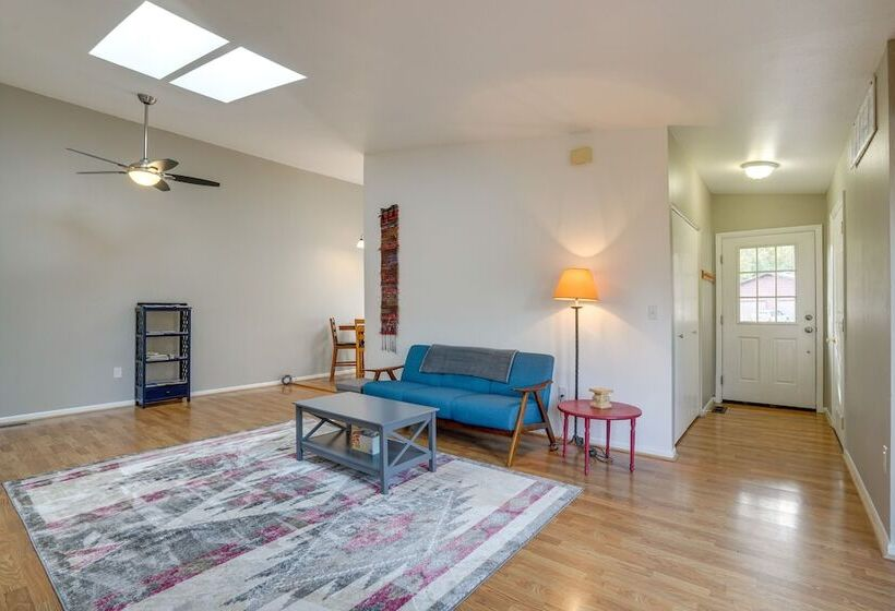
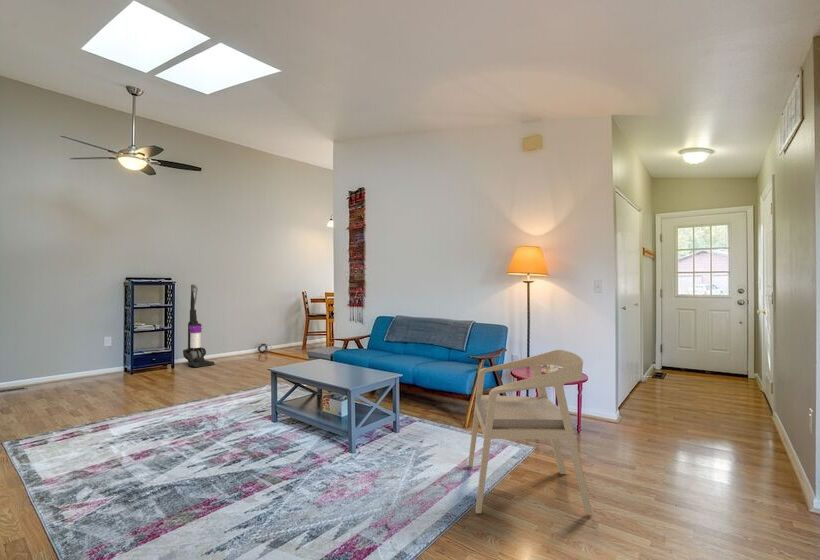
+ armchair [467,349,593,515]
+ vacuum cleaner [182,284,215,368]
